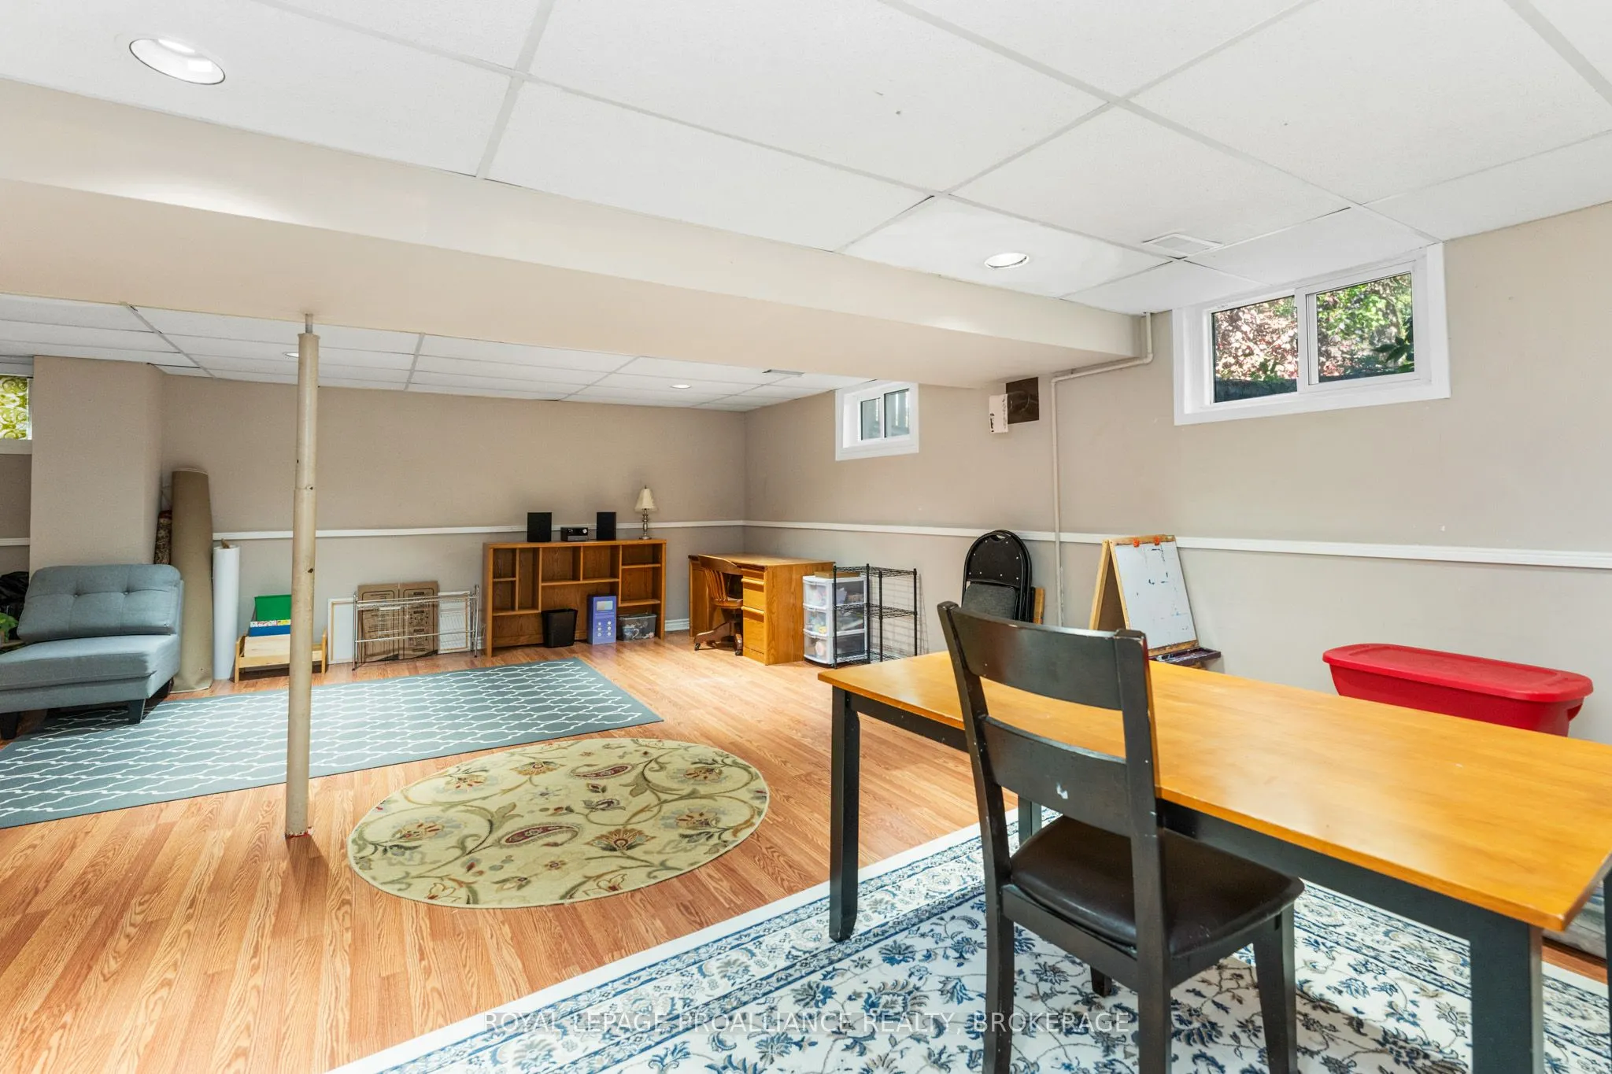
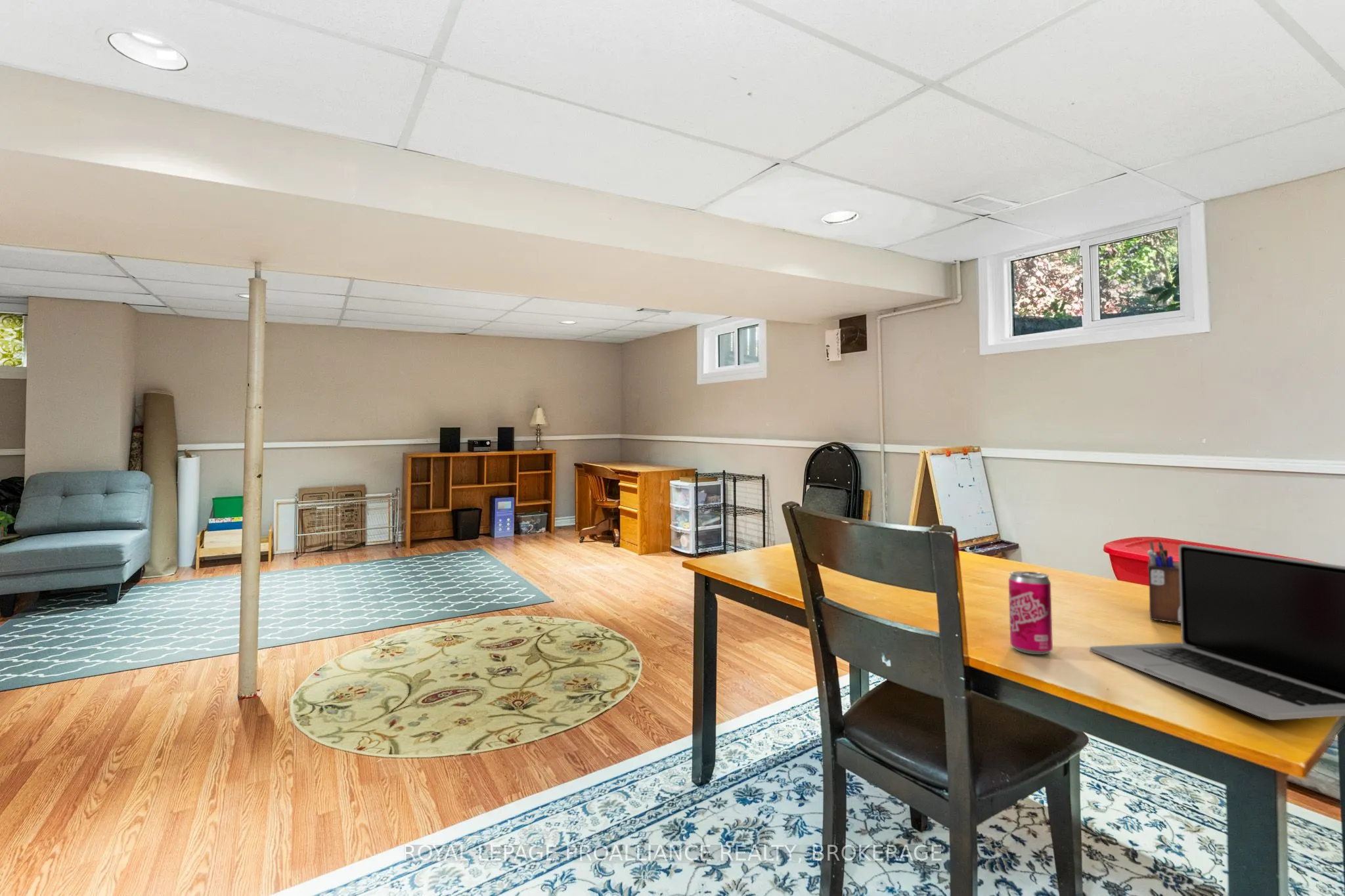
+ laptop [1090,544,1345,721]
+ desk organizer [1147,540,1181,624]
+ beverage can [1008,571,1053,655]
